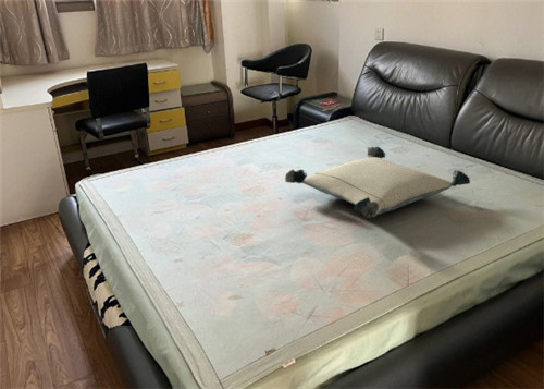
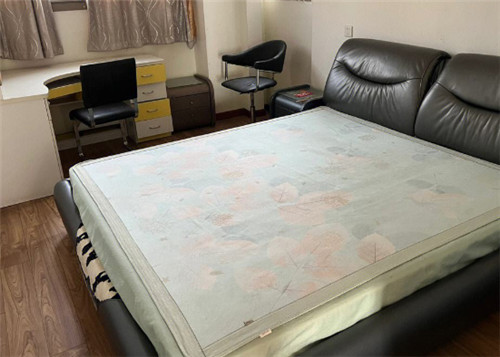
- pillow [284,145,471,218]
